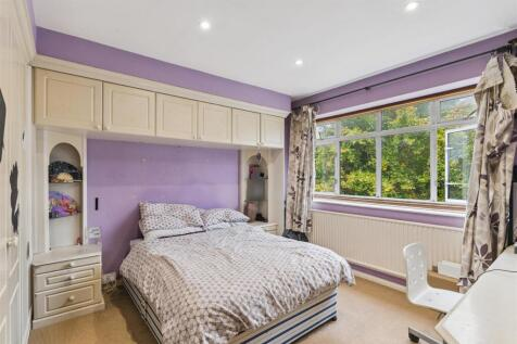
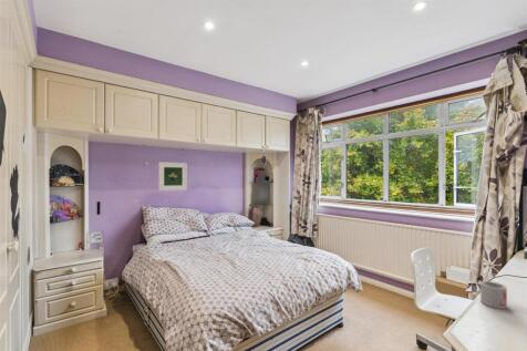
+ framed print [157,161,188,192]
+ mug [479,280,508,310]
